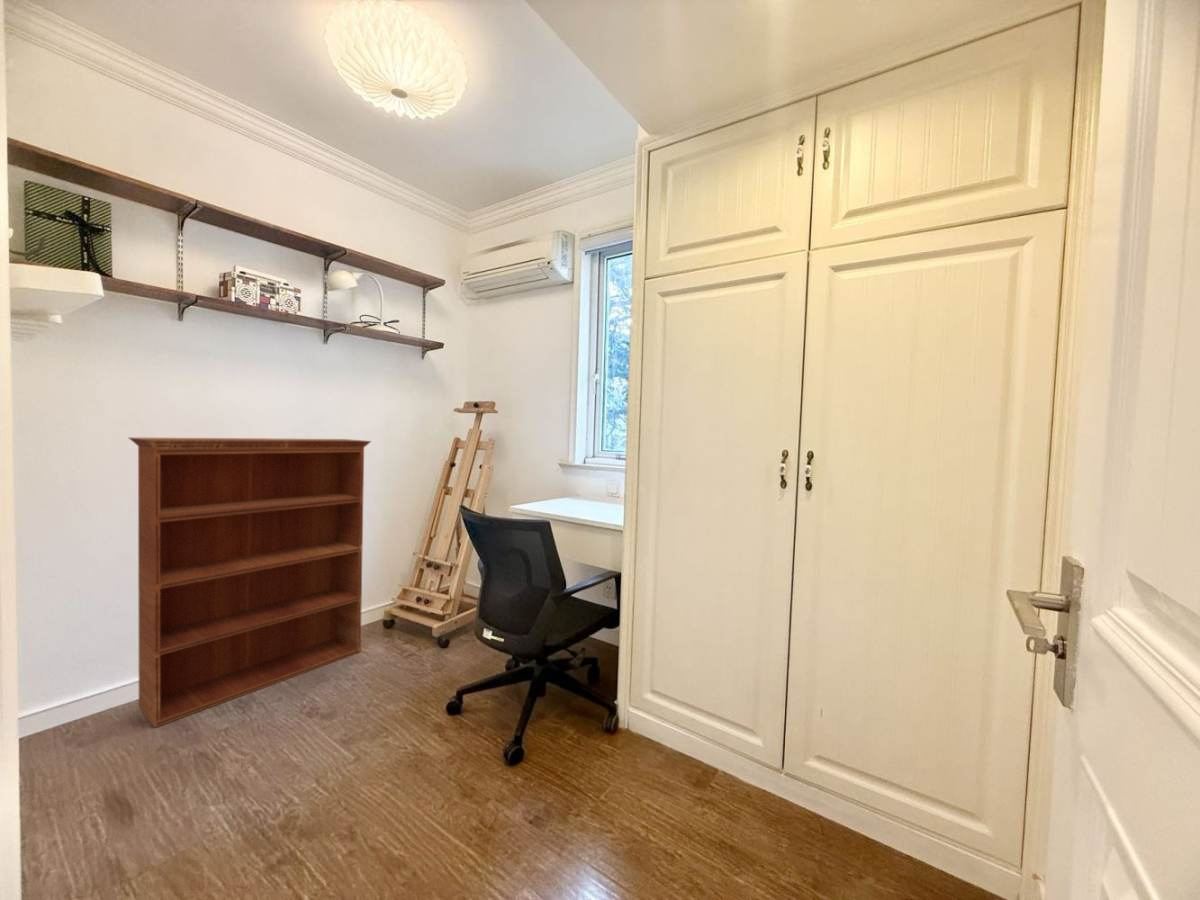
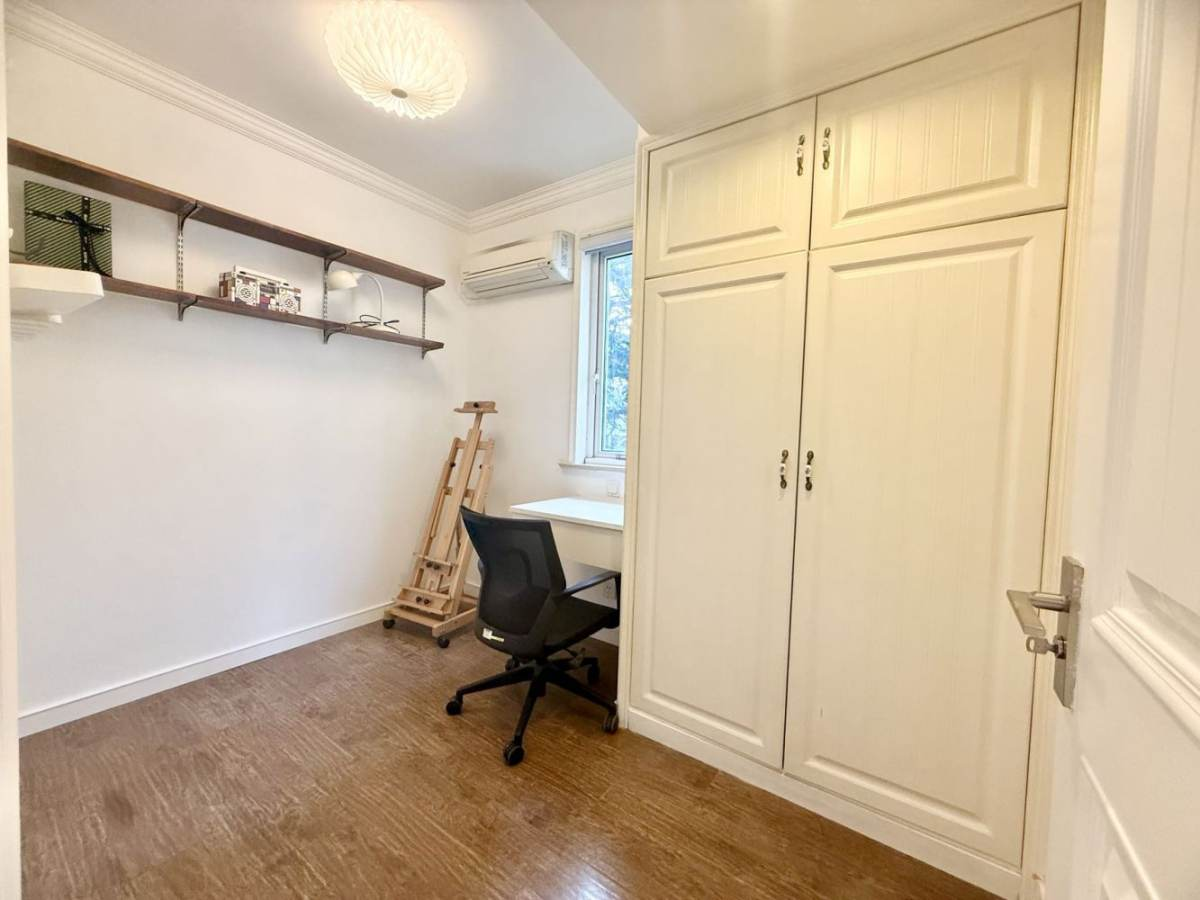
- bookcase [127,436,373,729]
